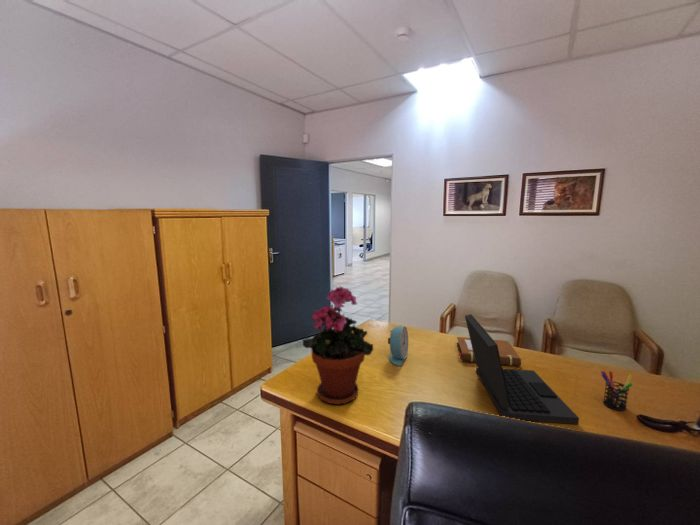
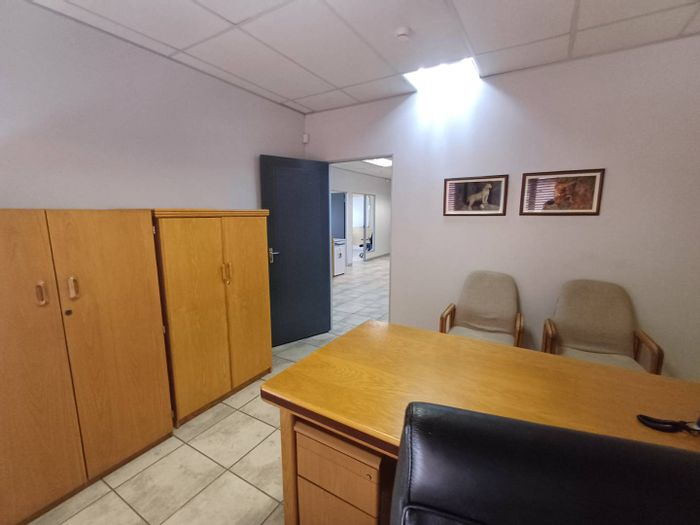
- laptop [464,313,580,425]
- notebook [456,336,522,367]
- alarm clock [387,325,409,367]
- pen holder [600,370,634,412]
- potted plant [301,285,374,405]
